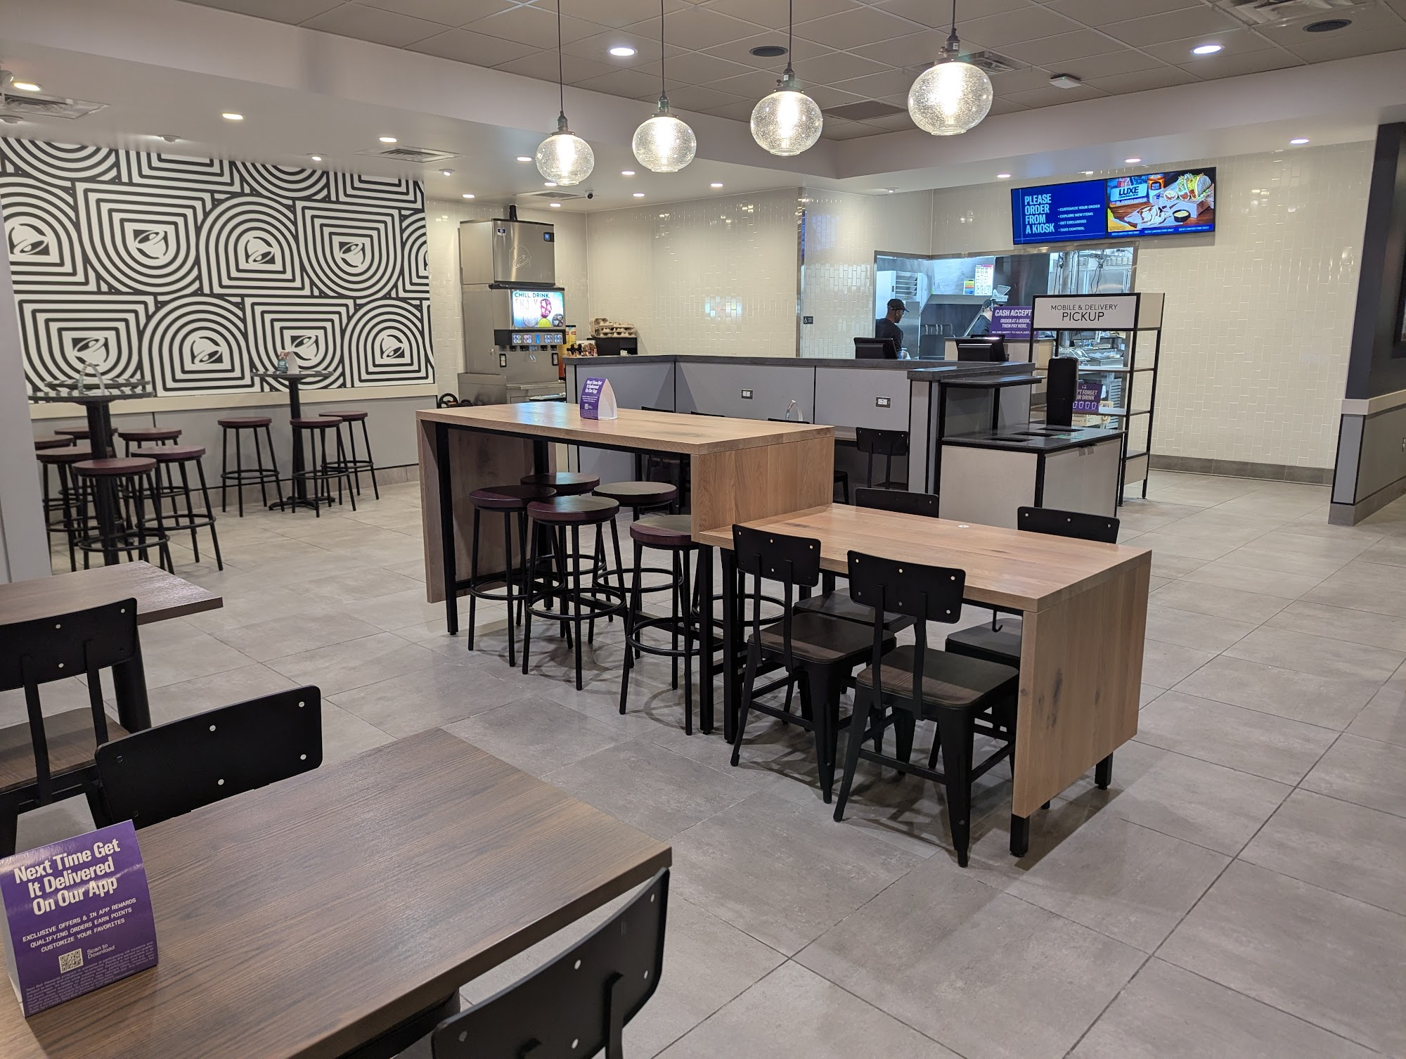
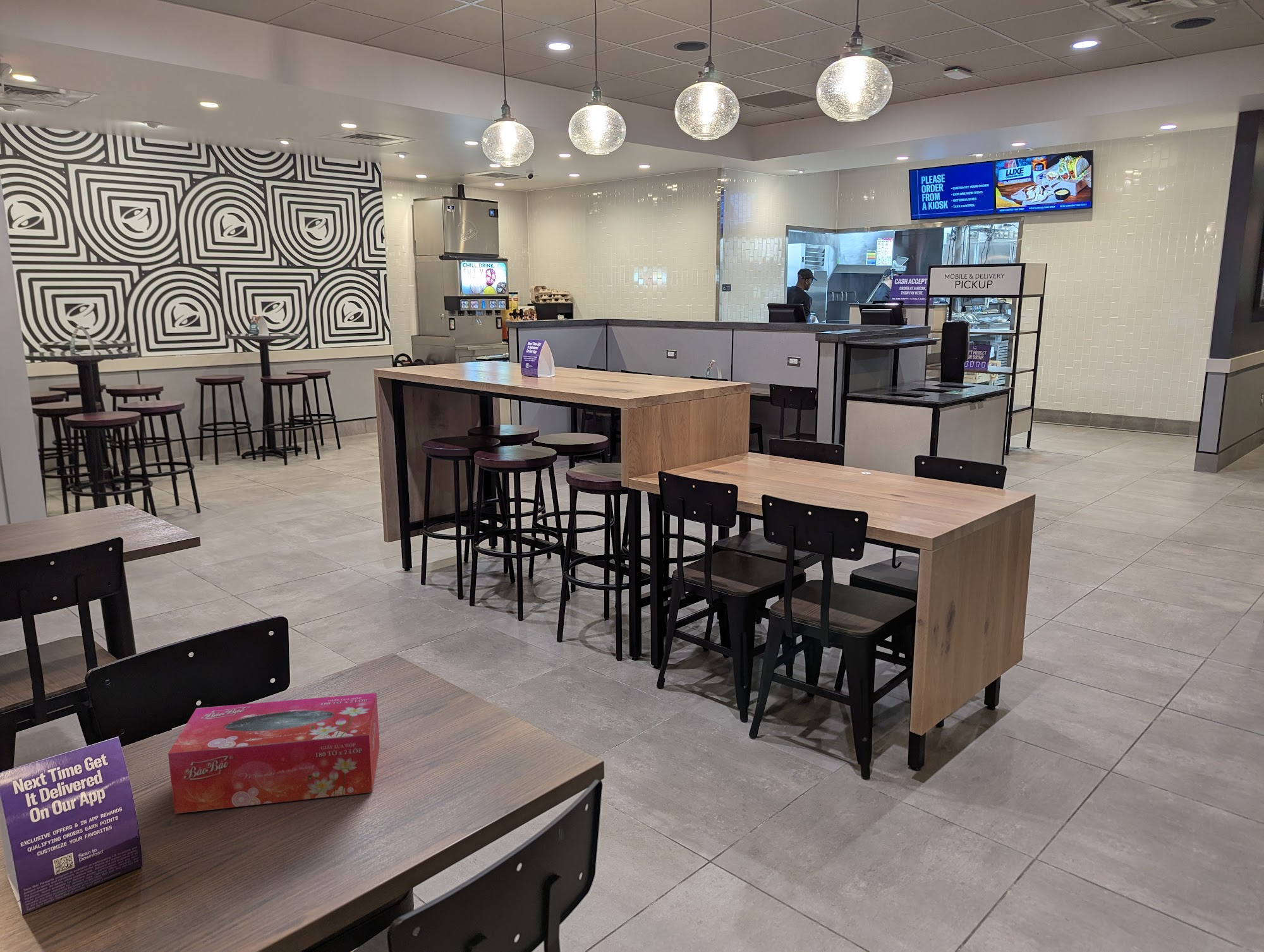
+ tissue box [167,692,380,814]
